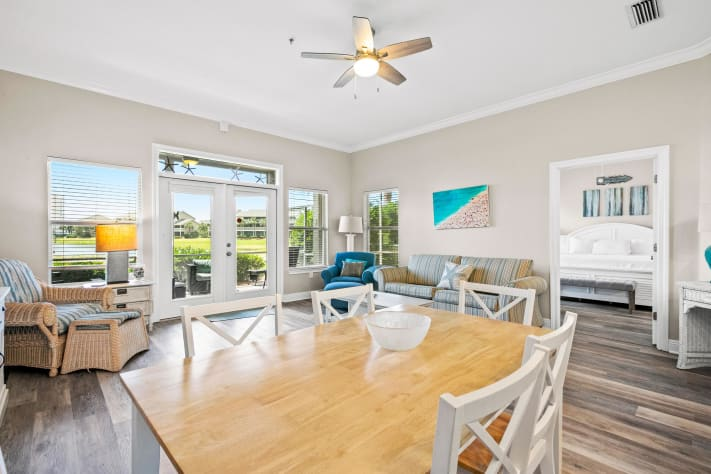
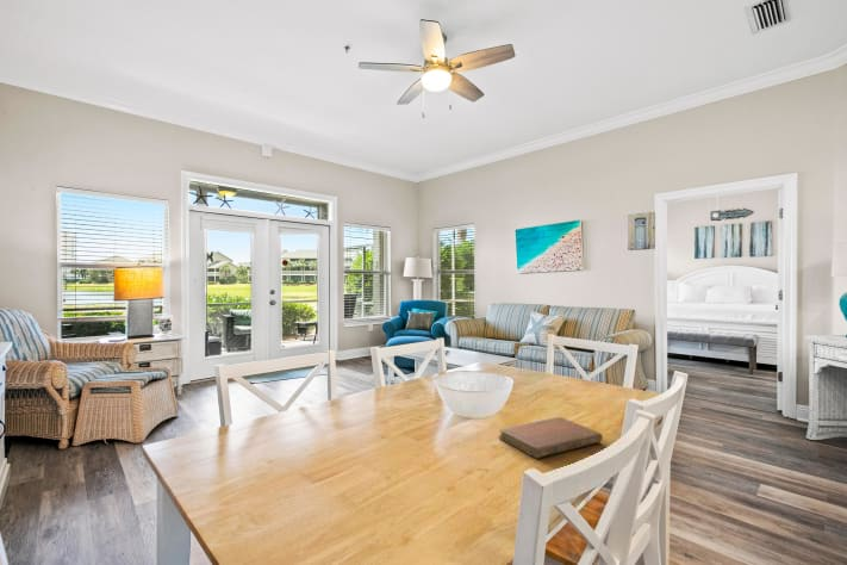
+ notebook [497,416,604,460]
+ wall art [627,211,656,252]
